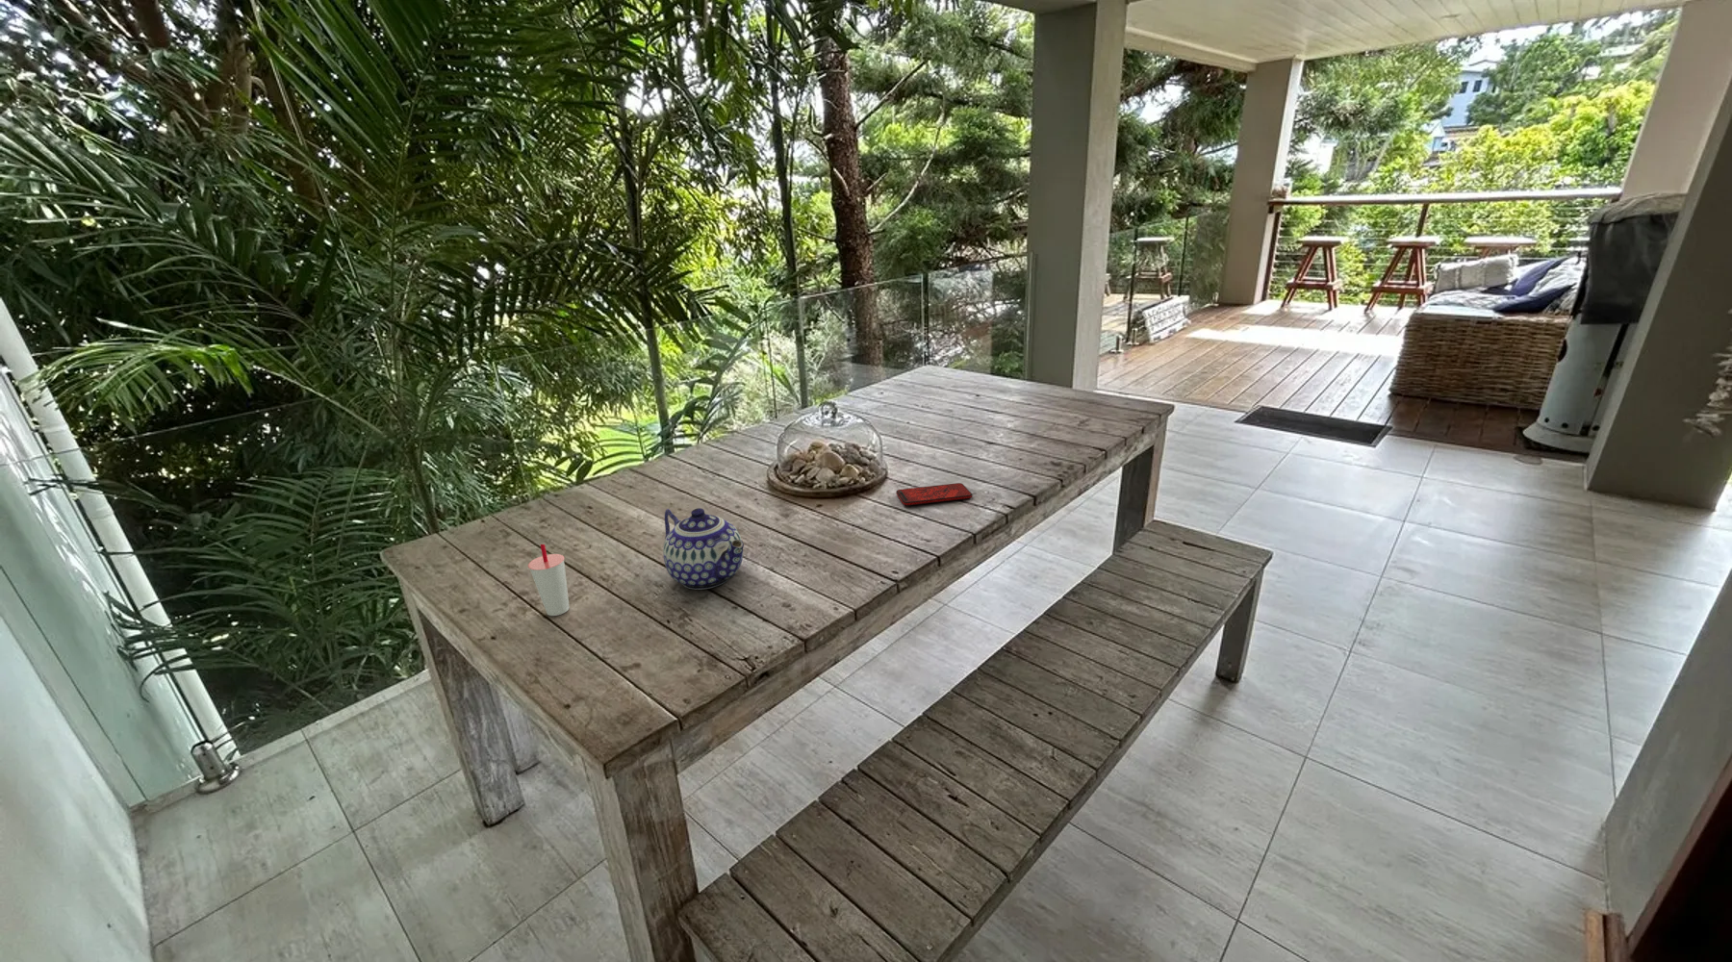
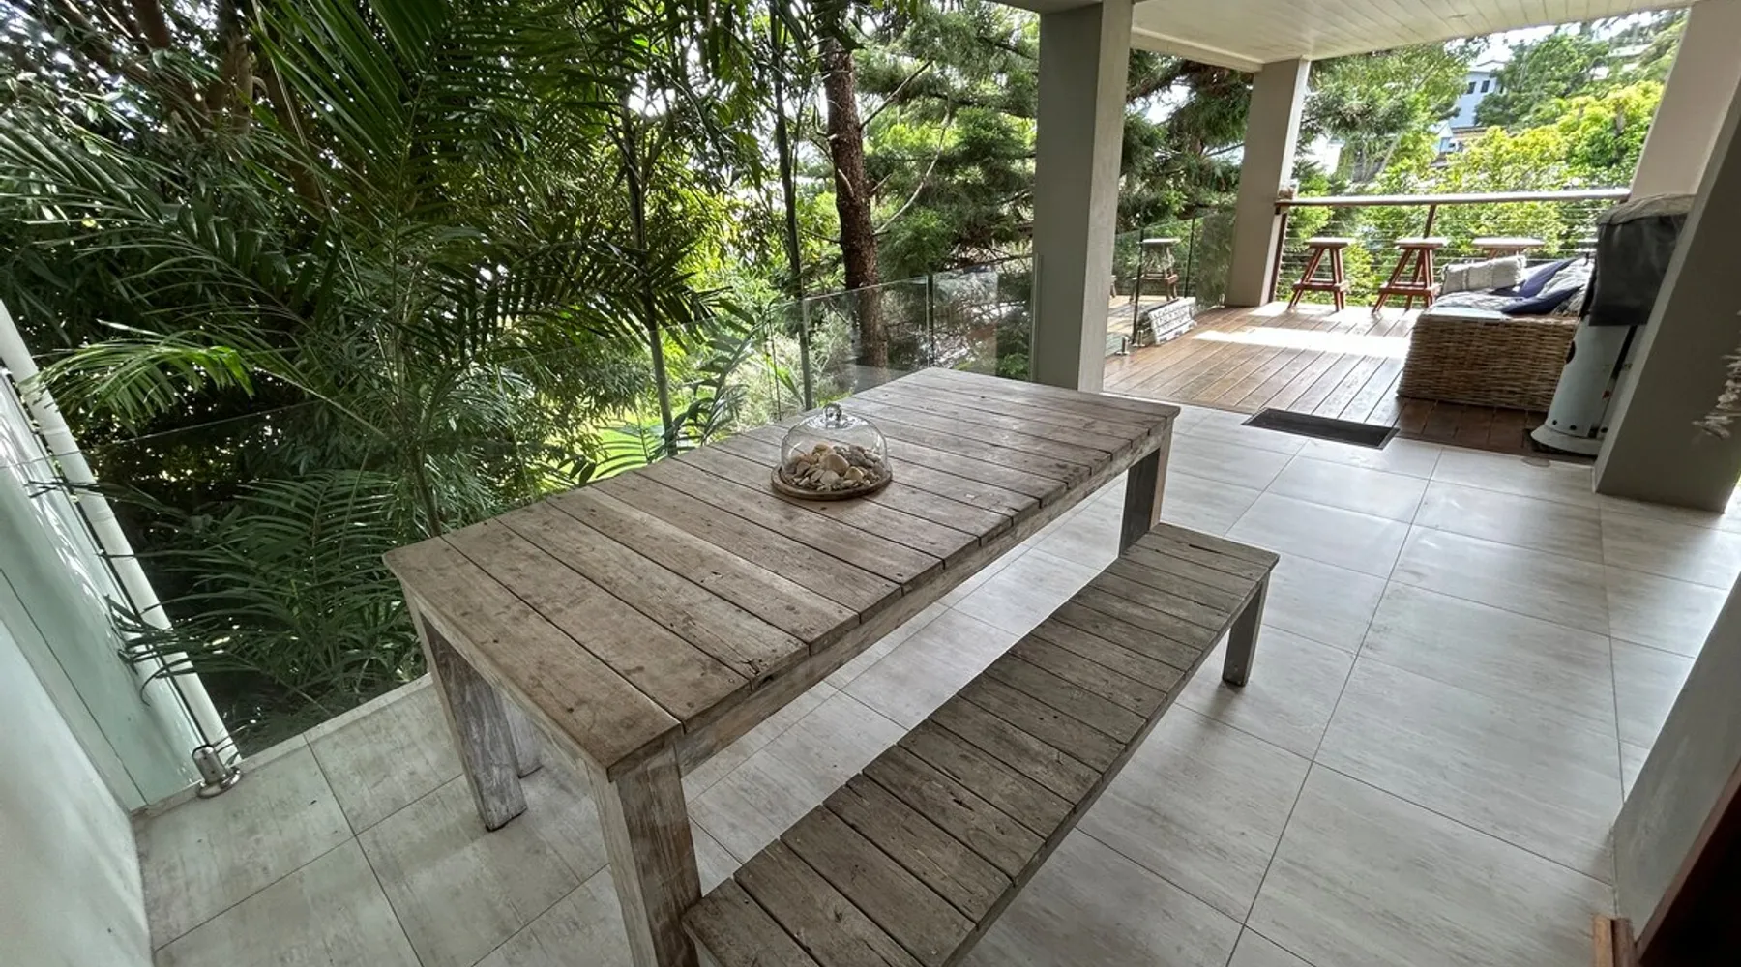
- teapot [662,507,745,591]
- cup [527,544,570,616]
- smartphone [894,482,973,506]
